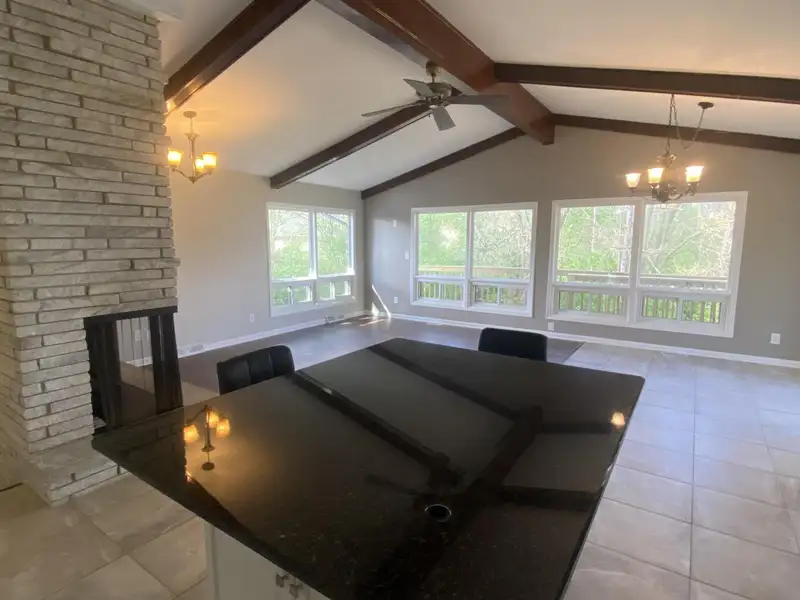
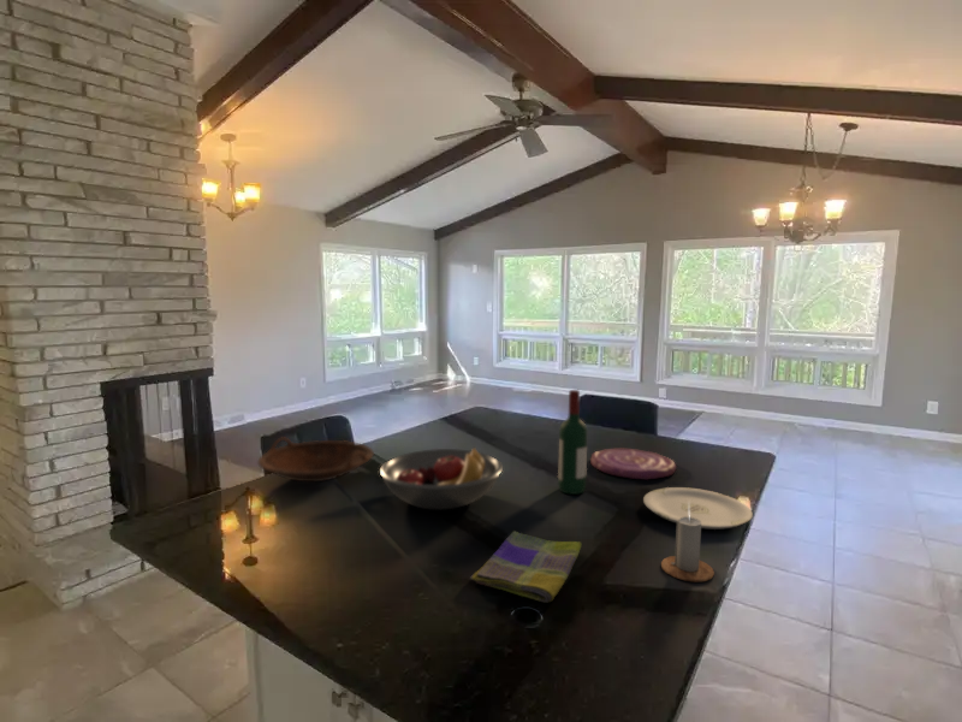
+ bowl [256,436,375,483]
+ plate [642,486,754,531]
+ fruit bowl [379,446,504,511]
+ plate [589,448,677,481]
+ dish towel [469,529,582,604]
+ candle [660,515,715,584]
+ wine bottle [557,389,588,496]
